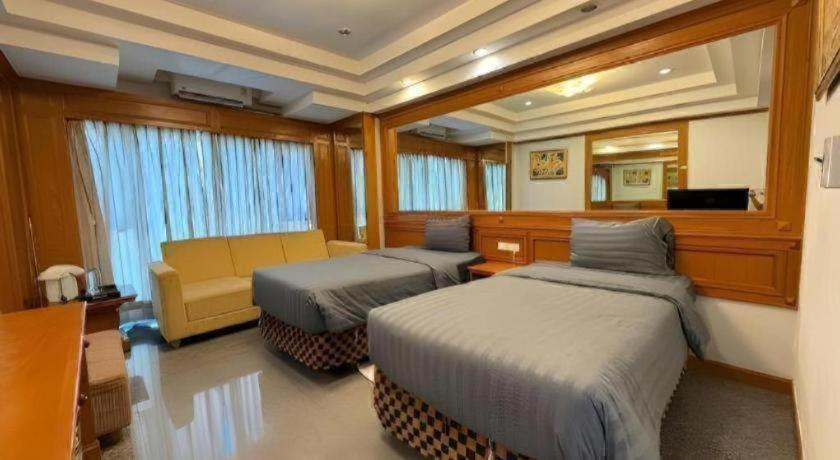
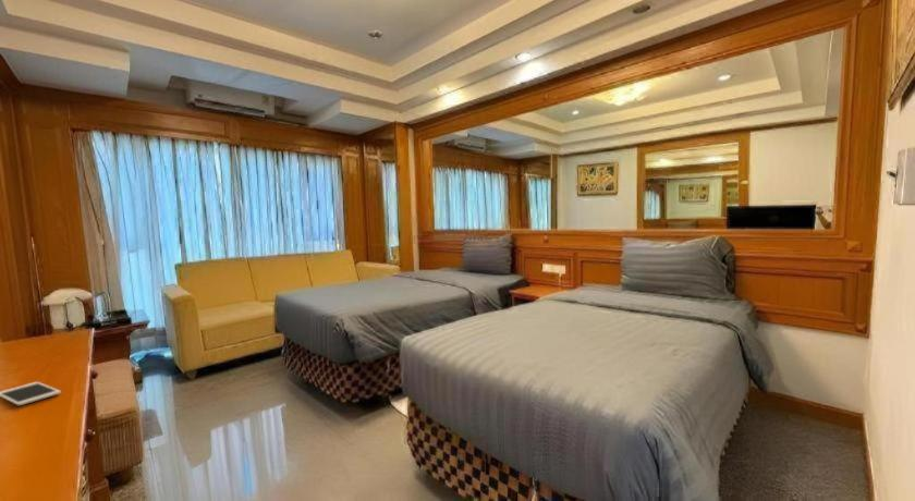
+ cell phone [0,381,62,406]
